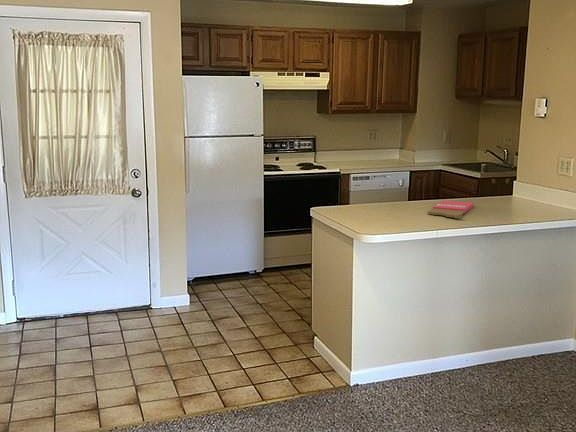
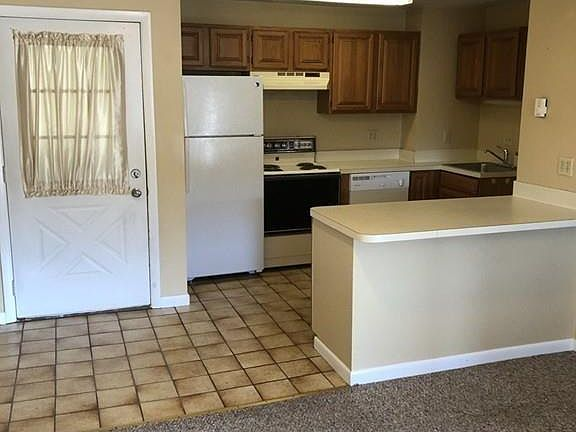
- cutting board [427,200,475,219]
